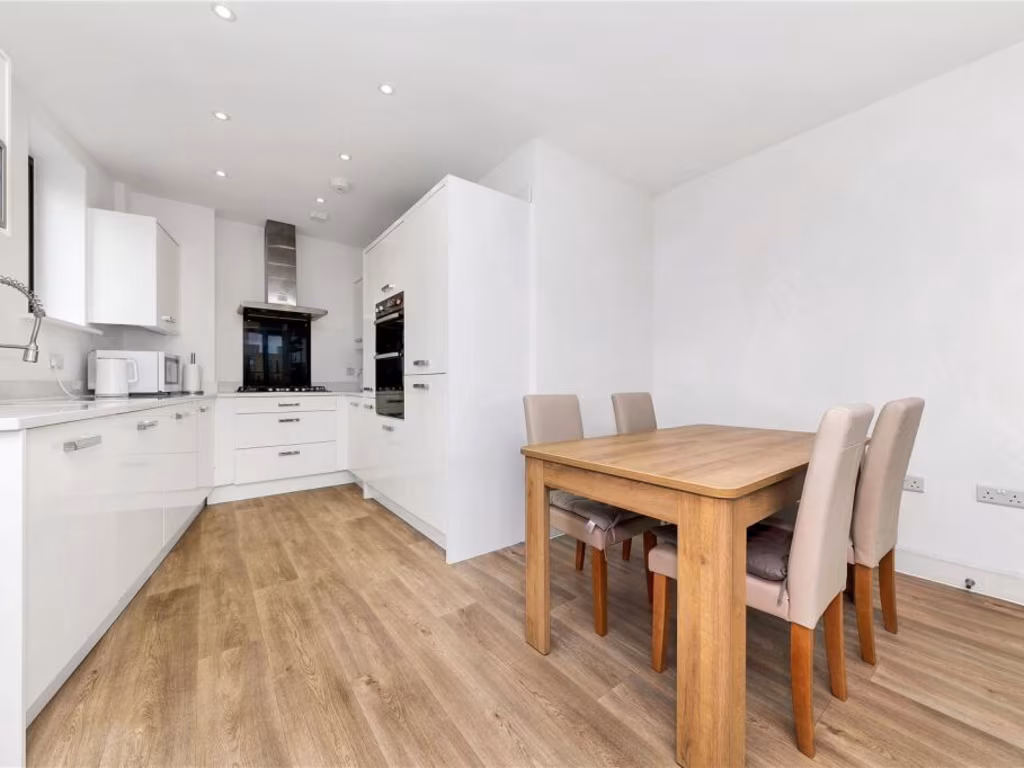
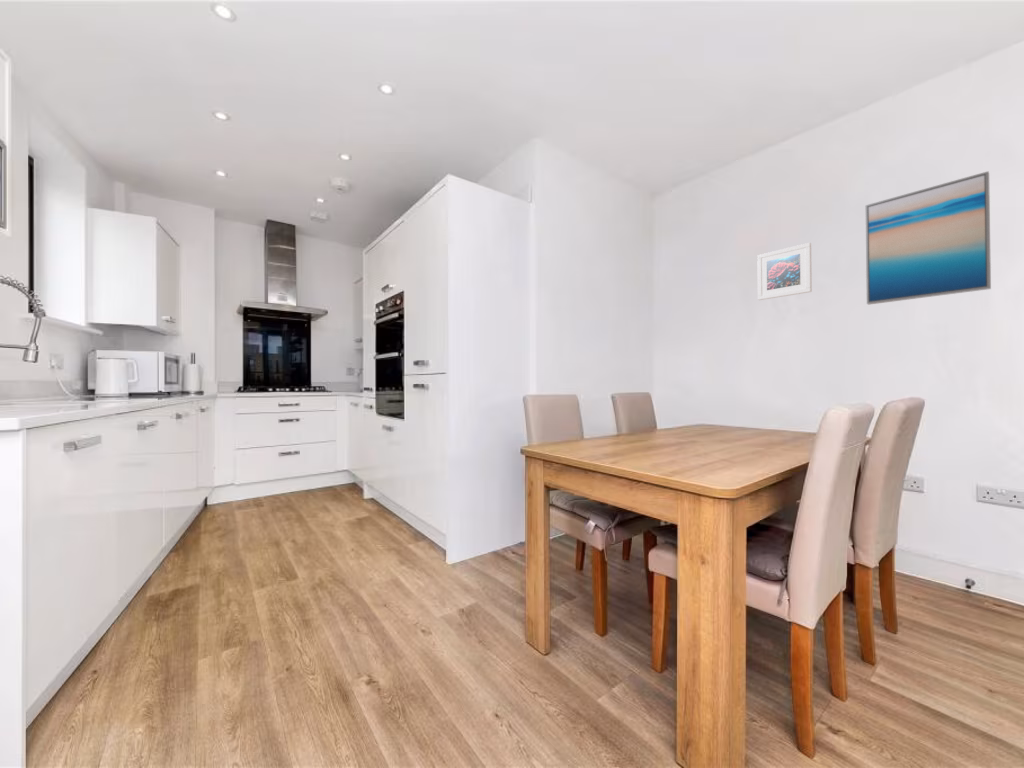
+ wall art [865,170,992,305]
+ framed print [756,242,813,301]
